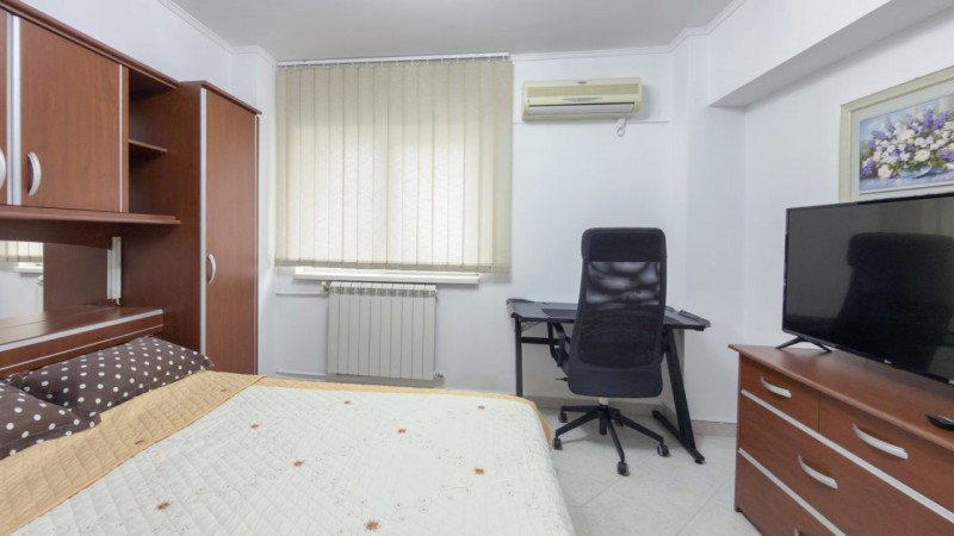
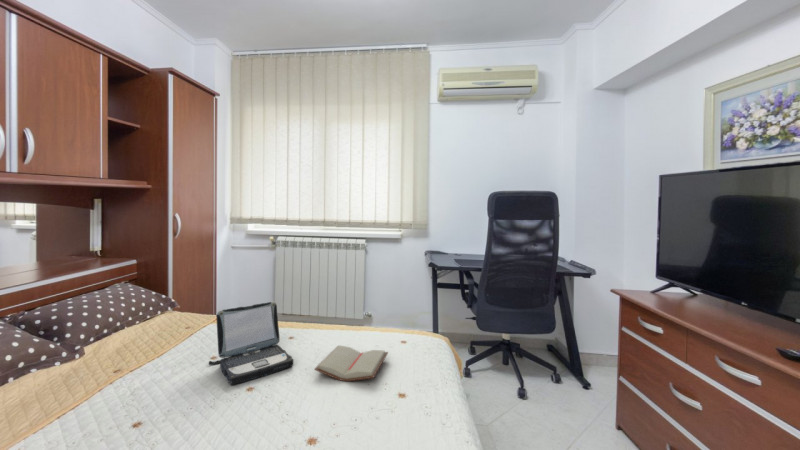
+ paperback book [313,344,389,382]
+ laptop [208,301,295,386]
